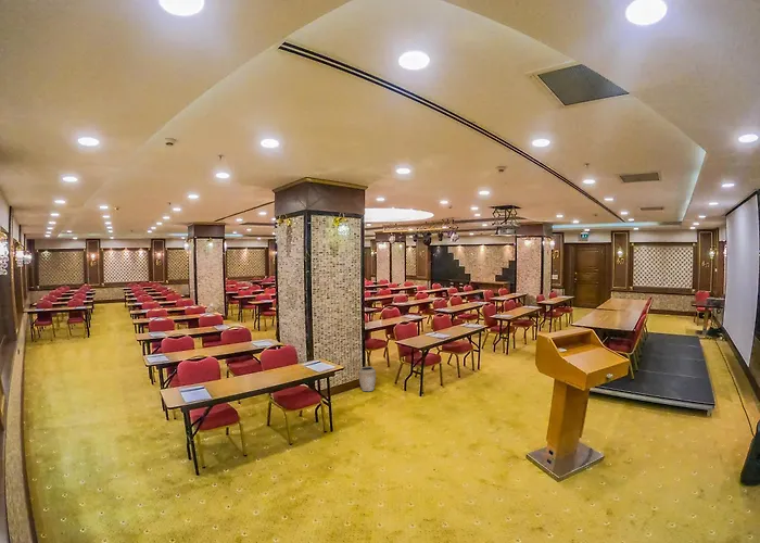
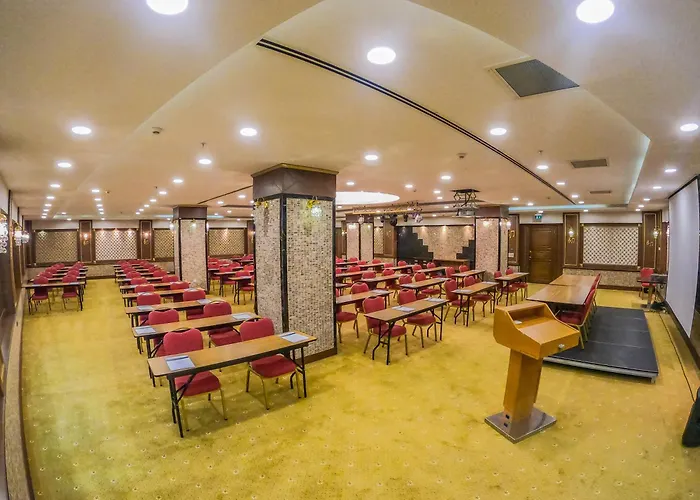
- vase [357,365,377,392]
